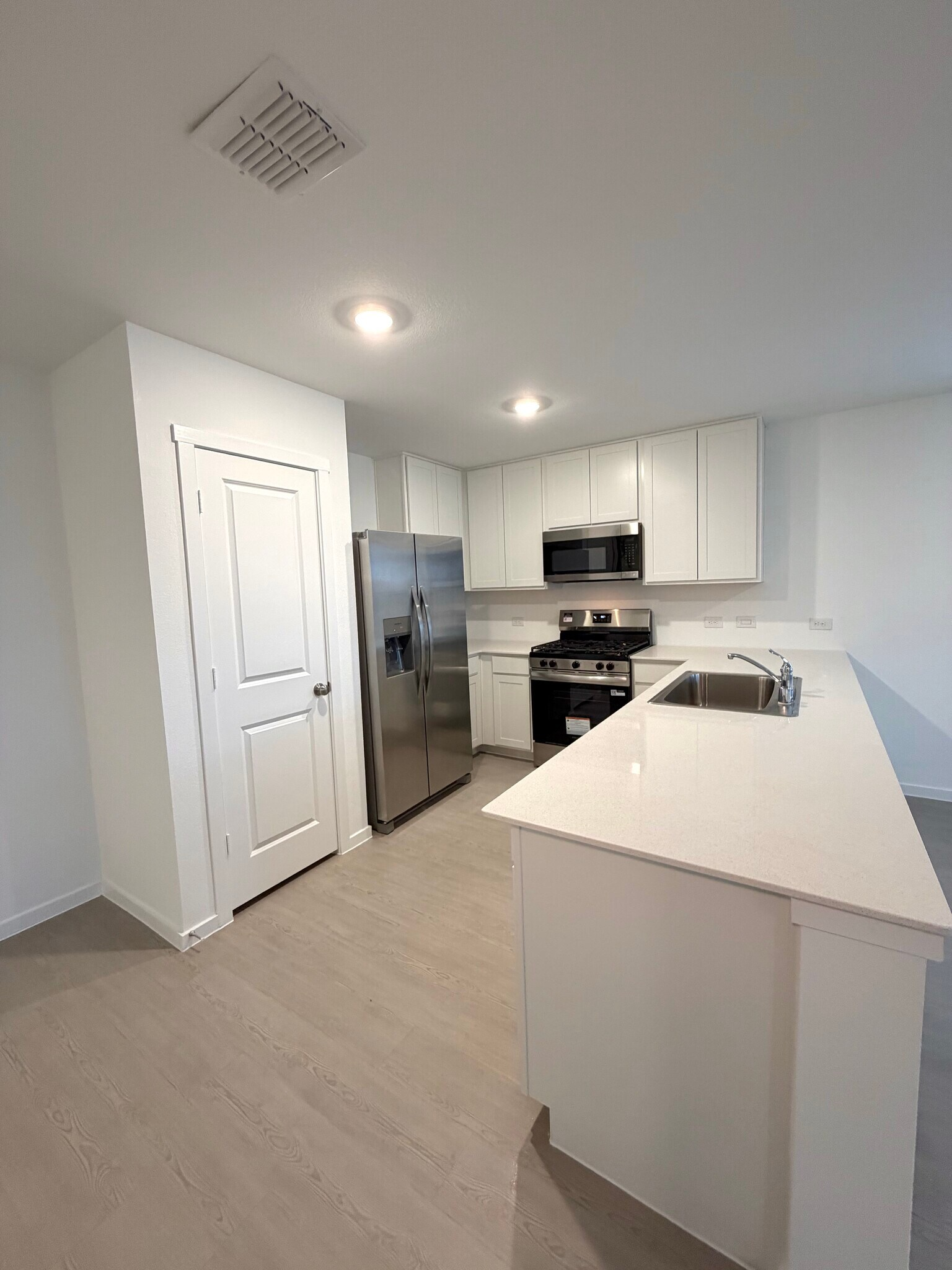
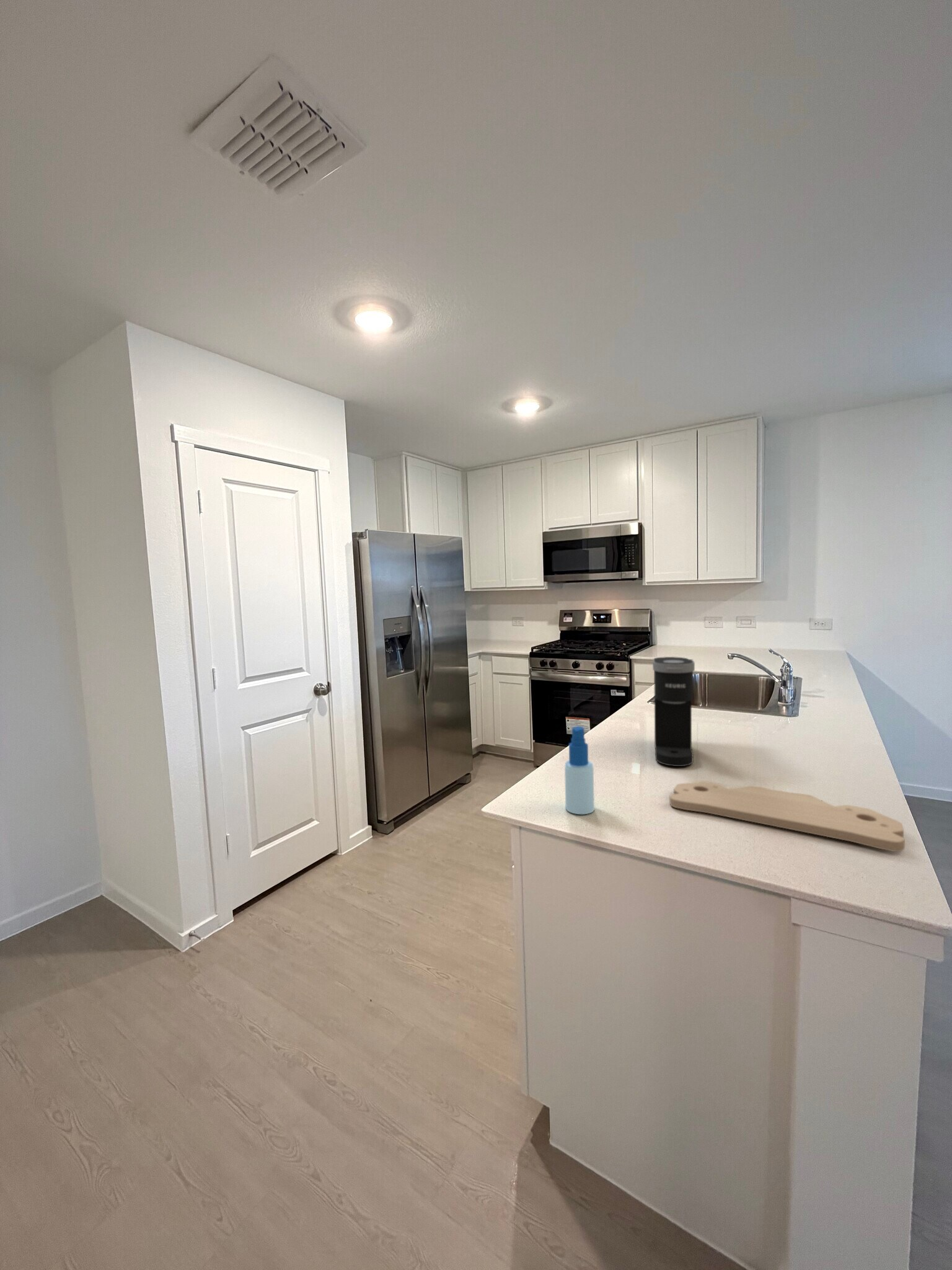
+ coffee maker [652,656,695,767]
+ spray bottle [564,726,595,815]
+ cutting board [669,781,906,852]
